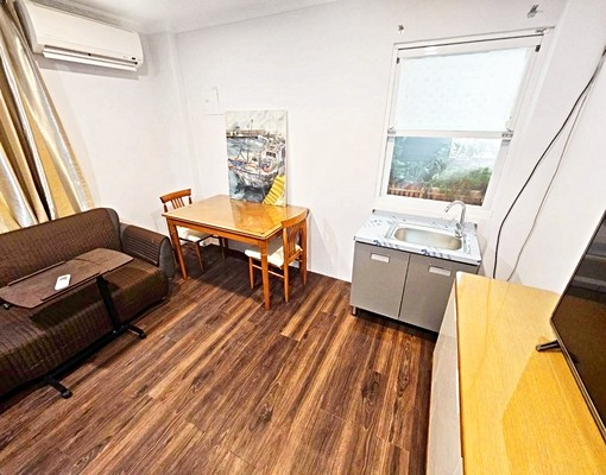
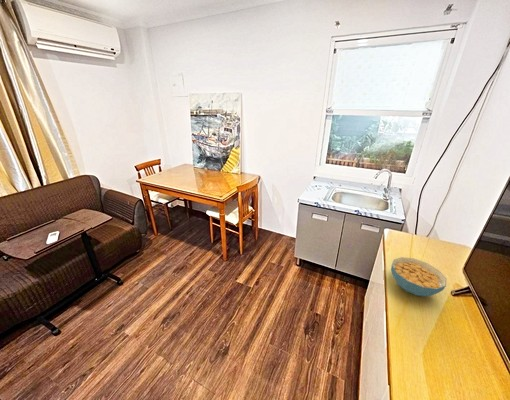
+ cereal bowl [390,256,447,298]
